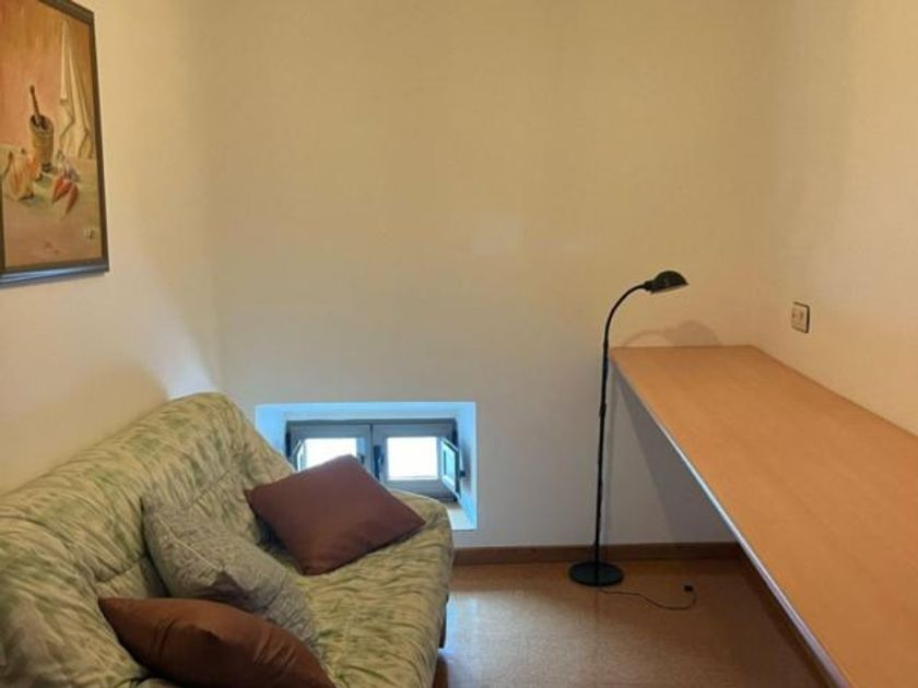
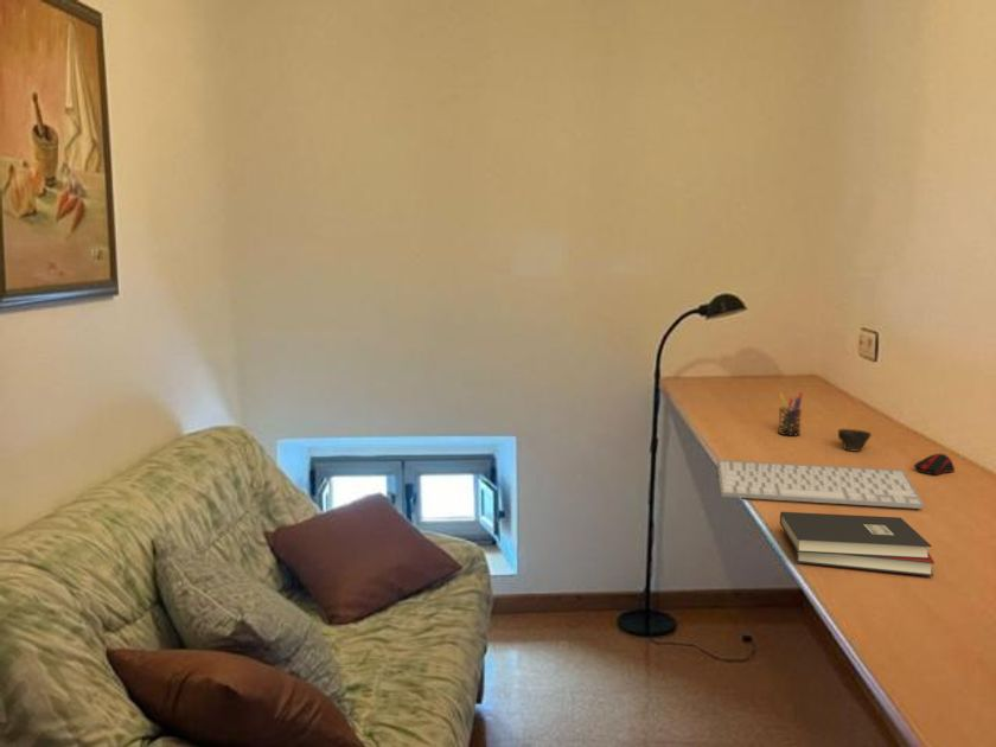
+ computer keyboard [715,459,925,510]
+ pen holder [777,391,804,436]
+ hardback book [779,511,936,577]
+ computer mouse [913,453,956,475]
+ cup [837,428,873,453]
